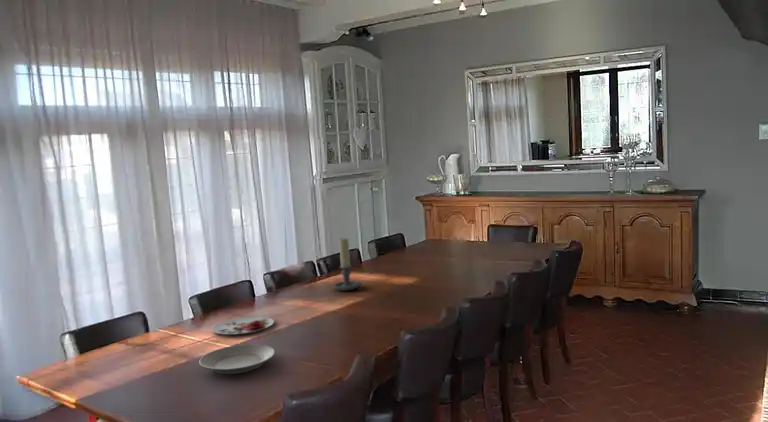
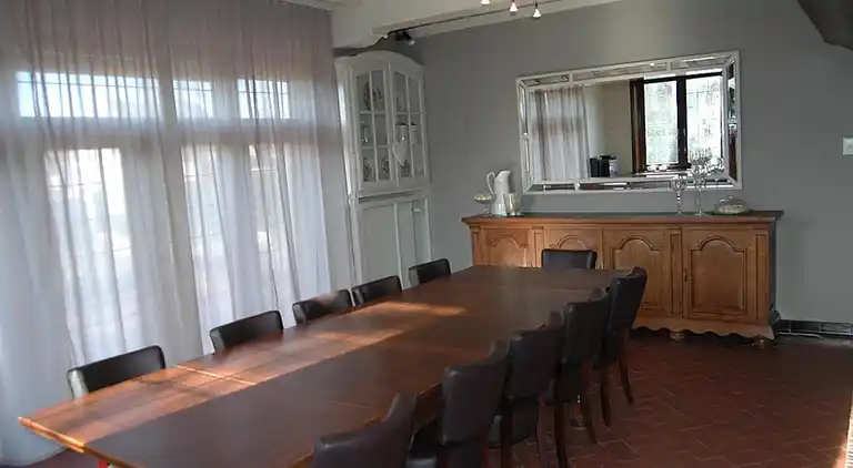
- plate [198,343,276,375]
- candle holder [332,237,363,292]
- plate [211,316,275,335]
